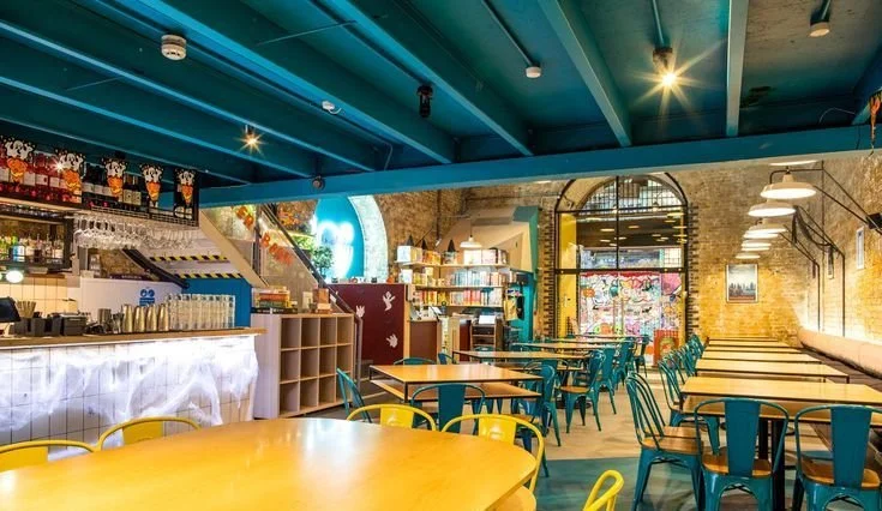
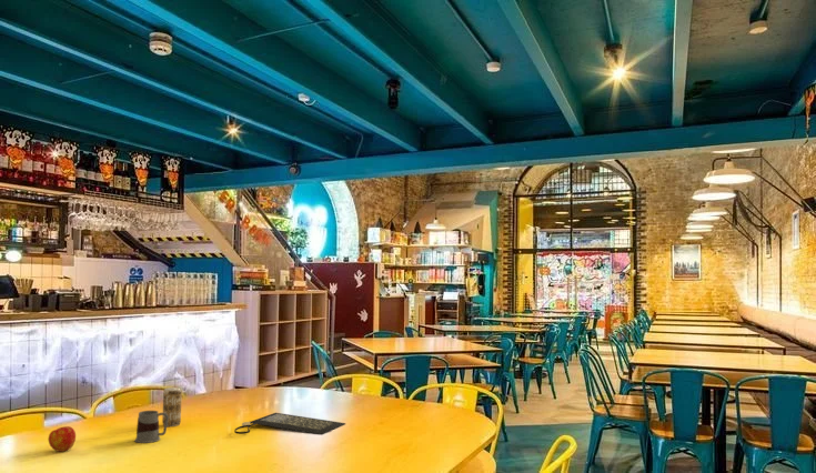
+ apple [48,425,77,453]
+ mug [133,410,169,444]
+ beverage can [161,386,183,427]
+ clutch bag [233,412,346,435]
